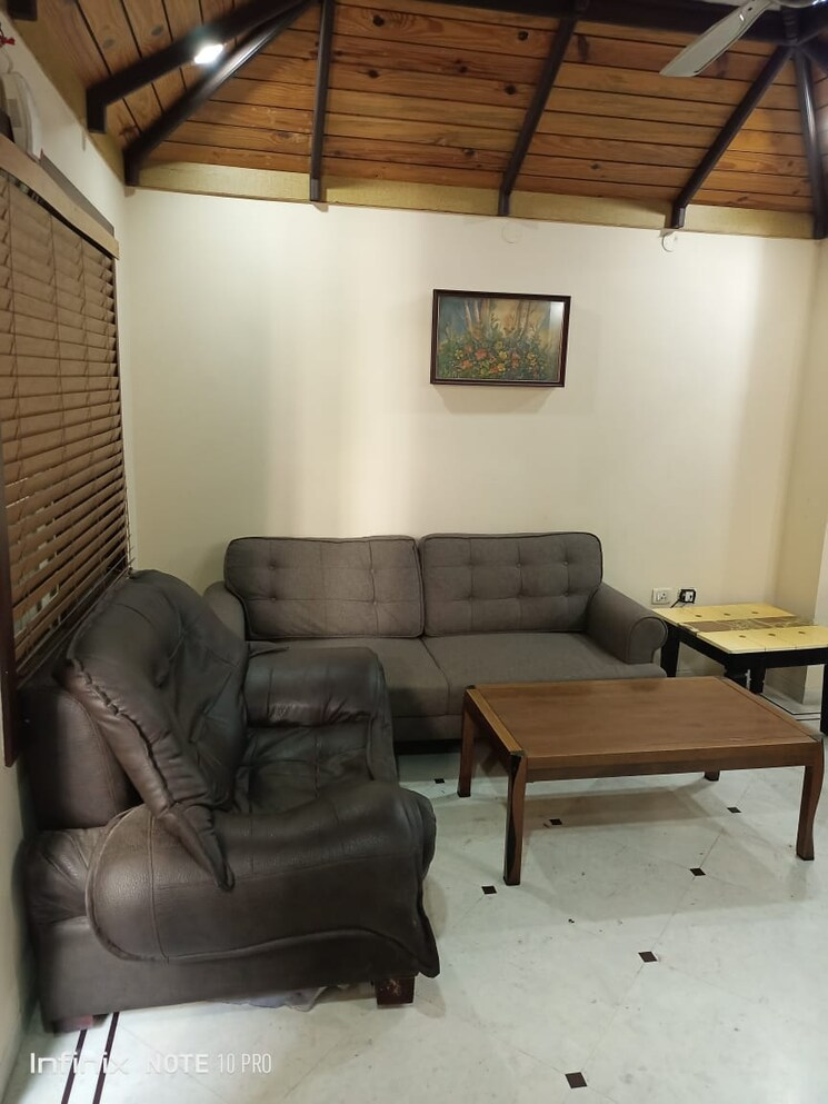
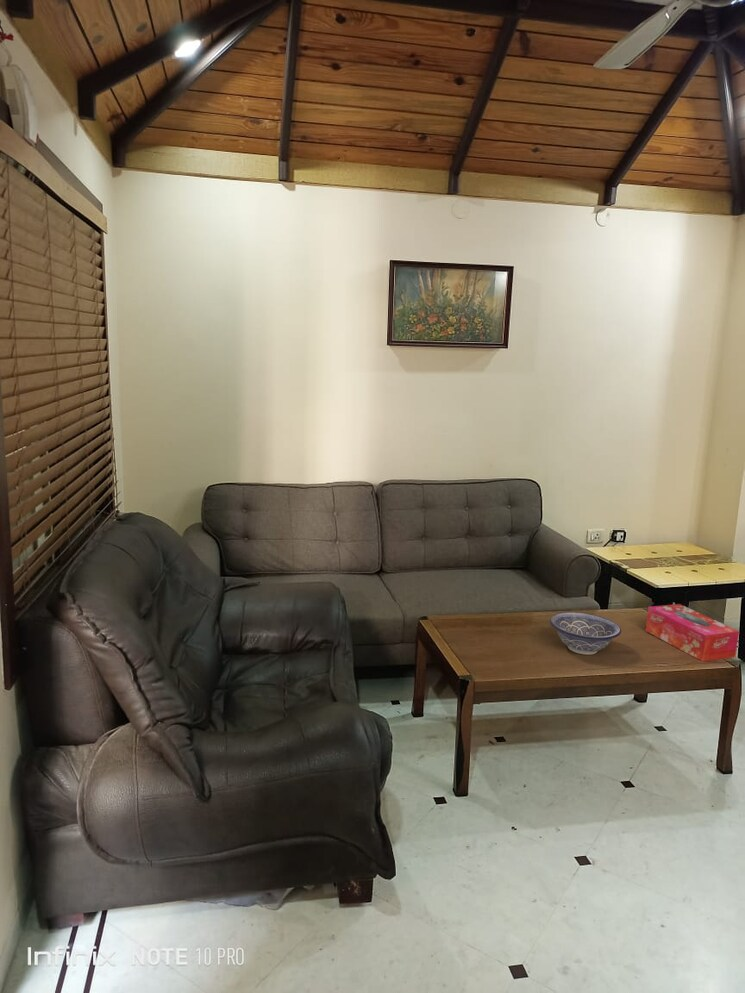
+ decorative bowl [549,611,622,656]
+ tissue box [645,603,740,662]
